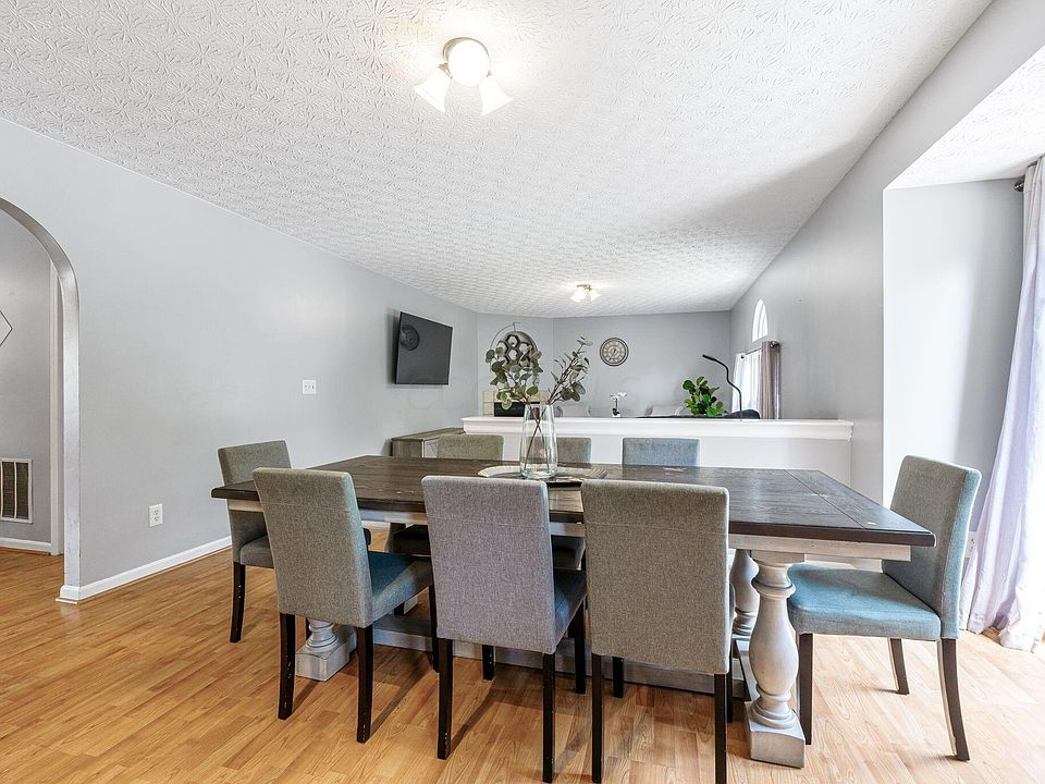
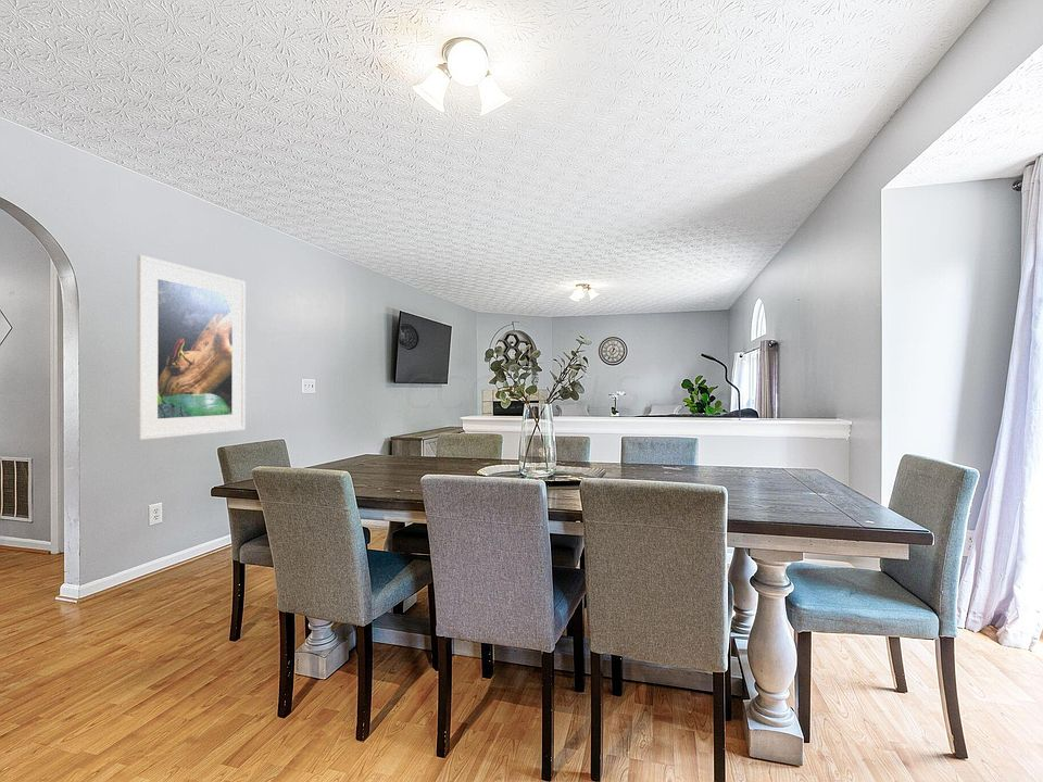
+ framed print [136,254,247,441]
